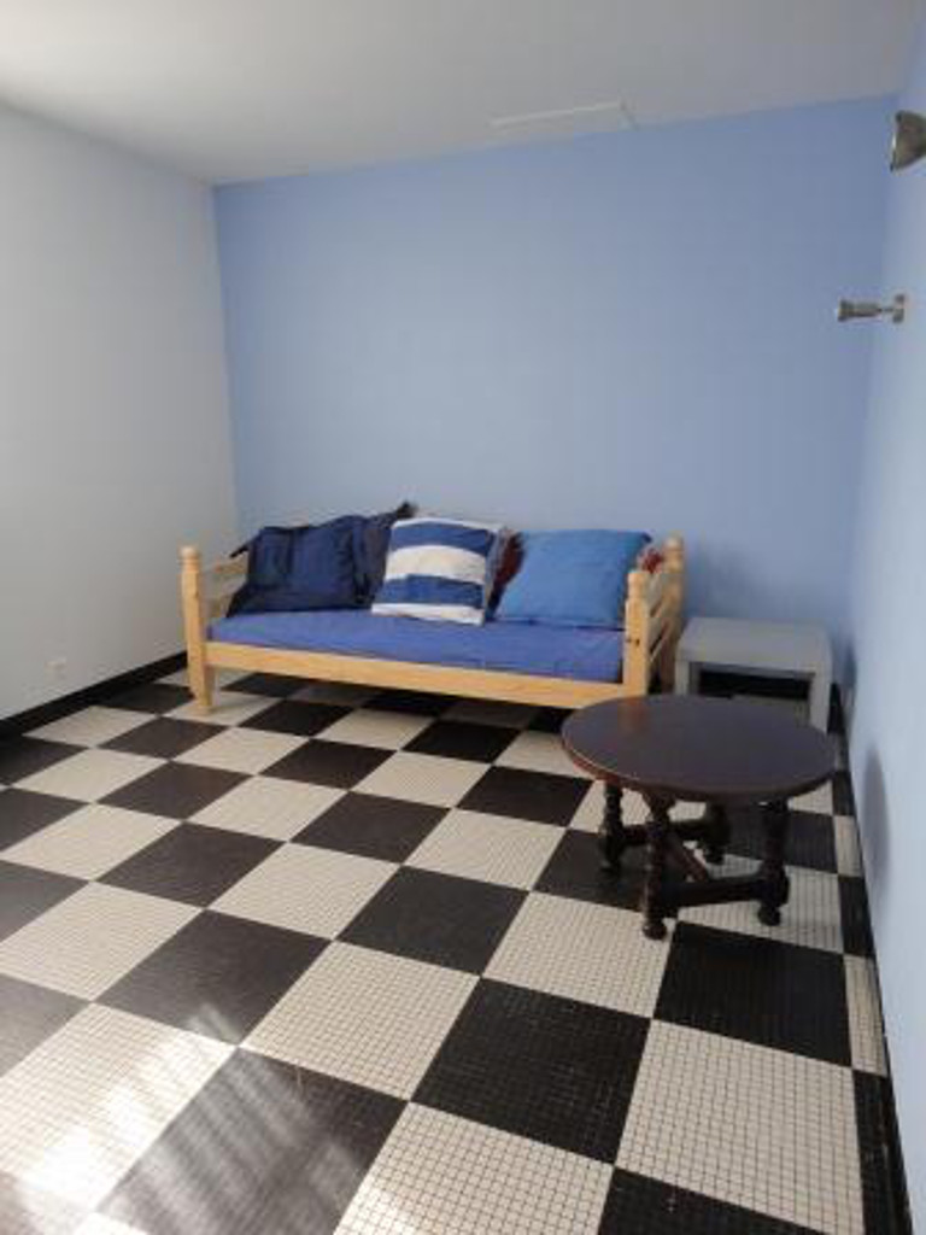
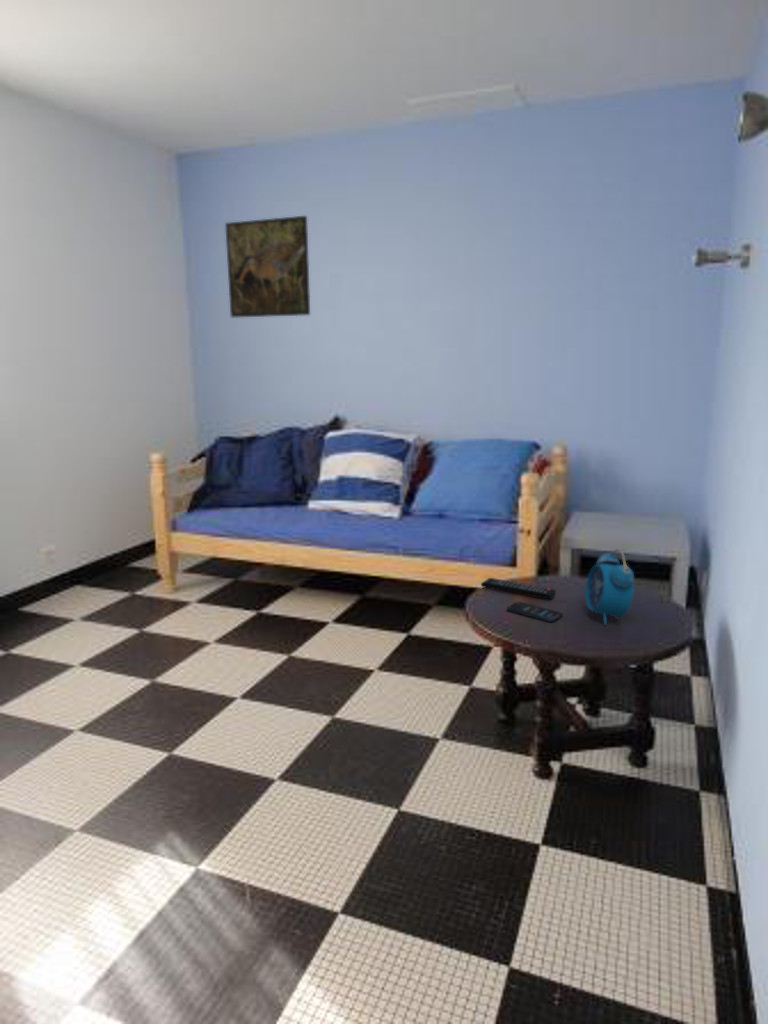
+ alarm clock [584,548,635,626]
+ remote control [480,577,557,600]
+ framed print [224,215,311,318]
+ smartphone [506,601,564,623]
